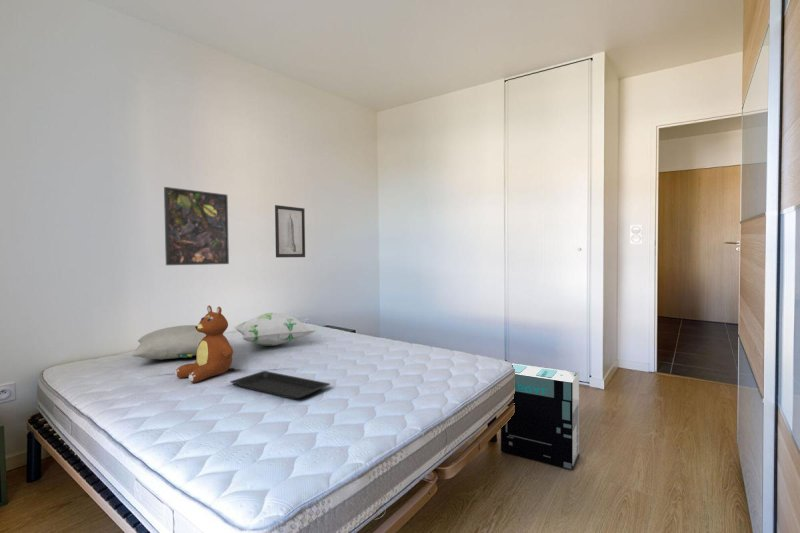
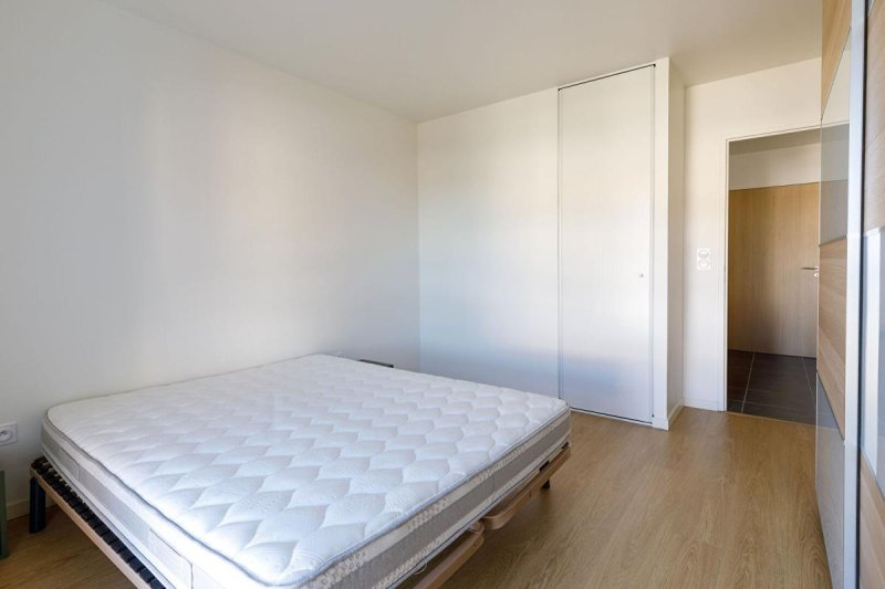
- serving tray [229,370,331,400]
- pillow [131,324,206,360]
- cardboard box [500,363,580,470]
- decorative pillow [234,312,317,347]
- wall art [274,204,306,258]
- teddy bear [174,305,234,383]
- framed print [163,186,230,266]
